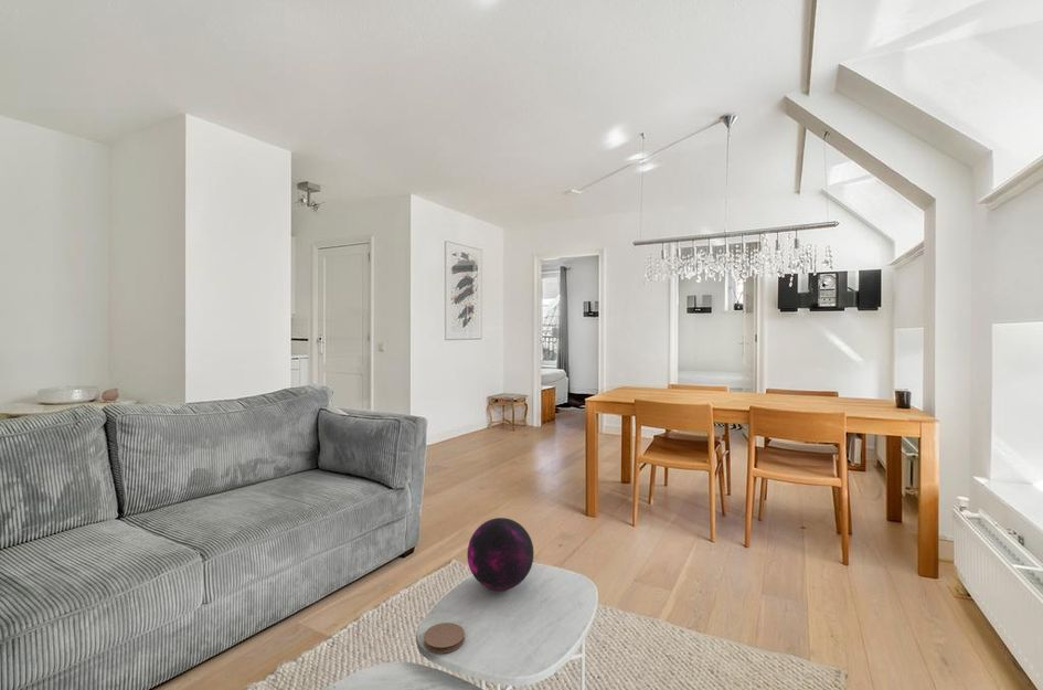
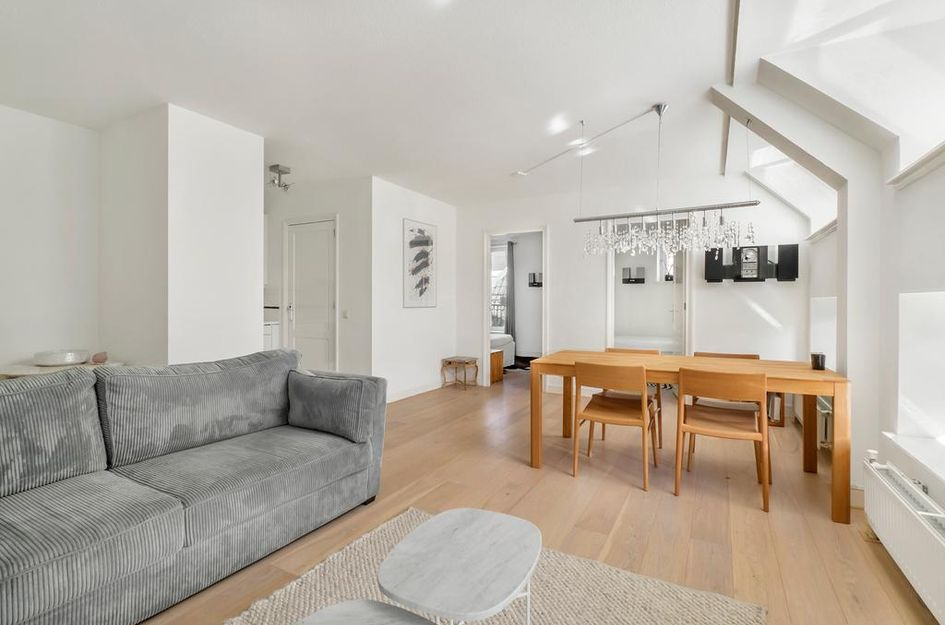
- coaster [423,622,466,655]
- decorative orb [466,517,535,592]
